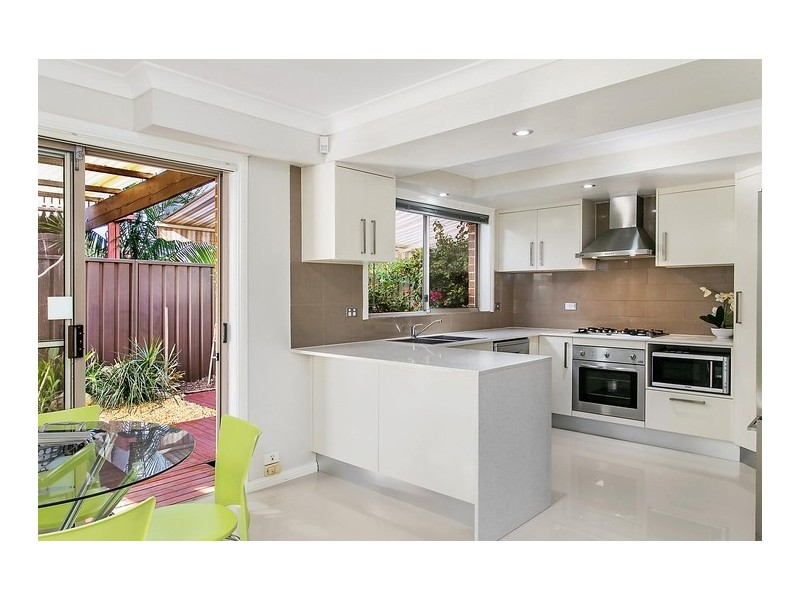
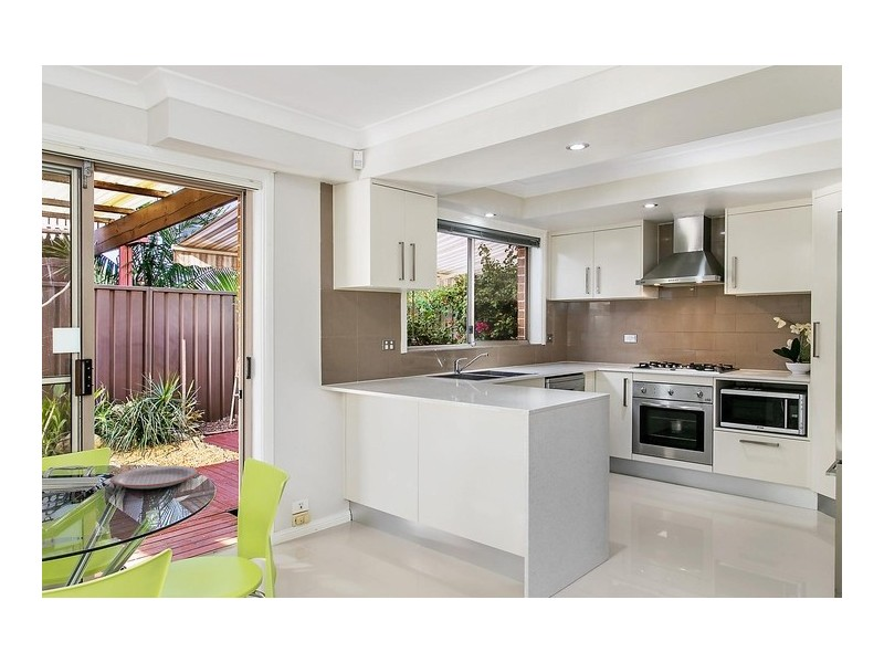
+ plate [109,465,199,490]
